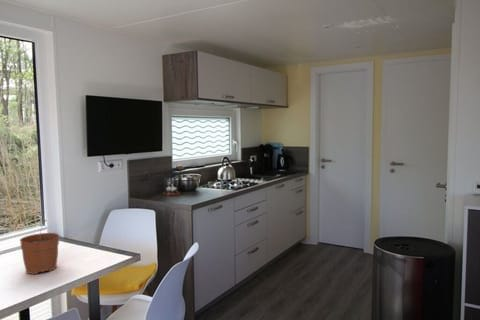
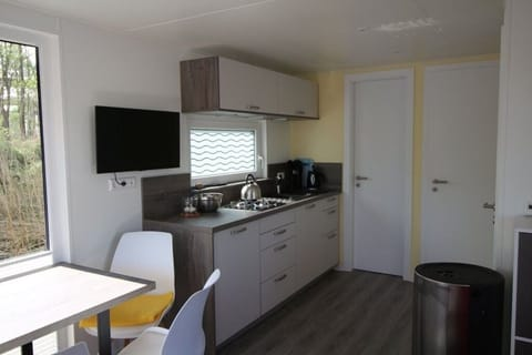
- plant pot [19,219,60,275]
